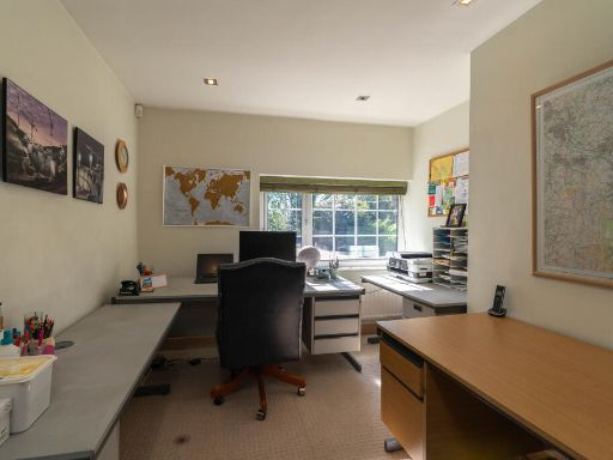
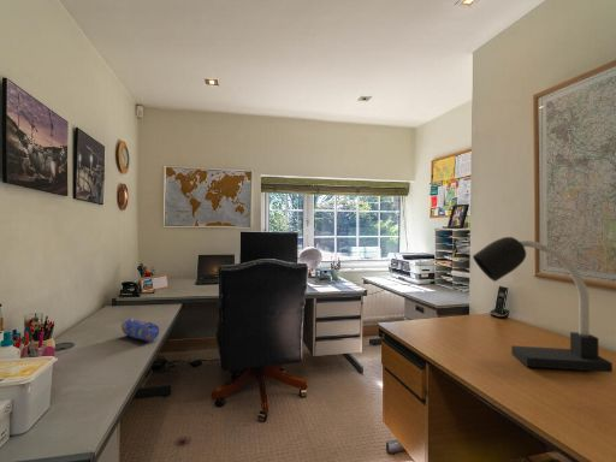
+ pencil case [120,316,160,343]
+ desk lamp [472,236,614,373]
